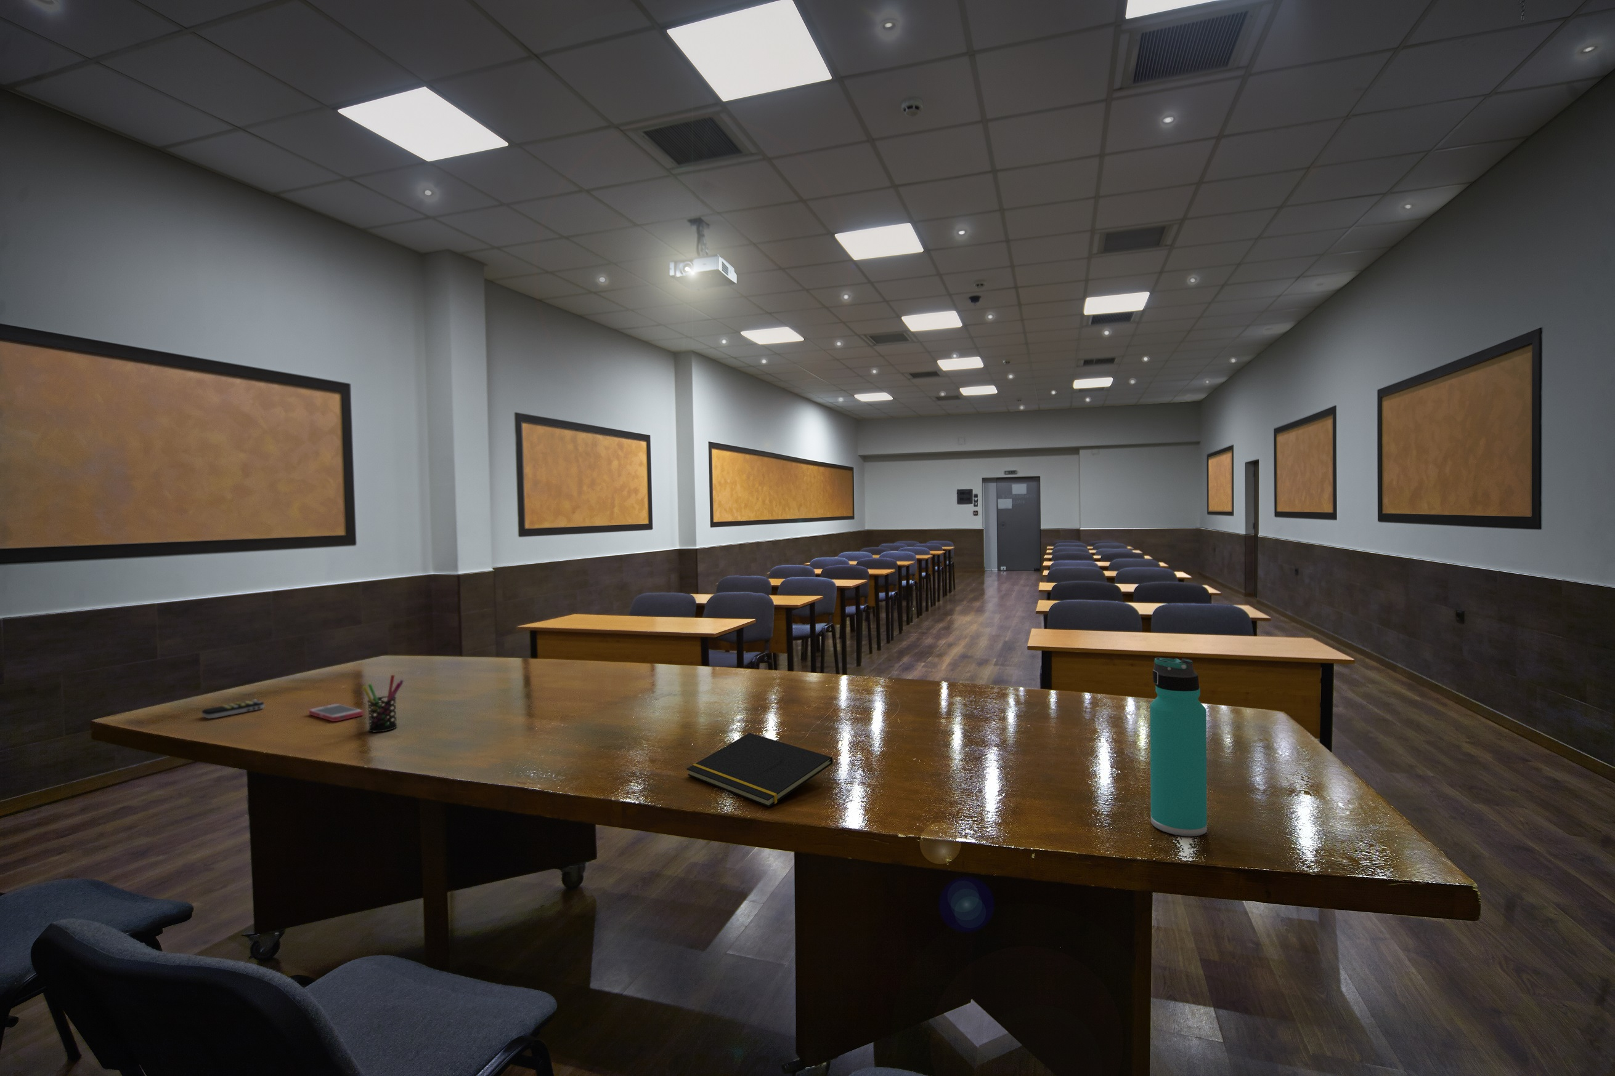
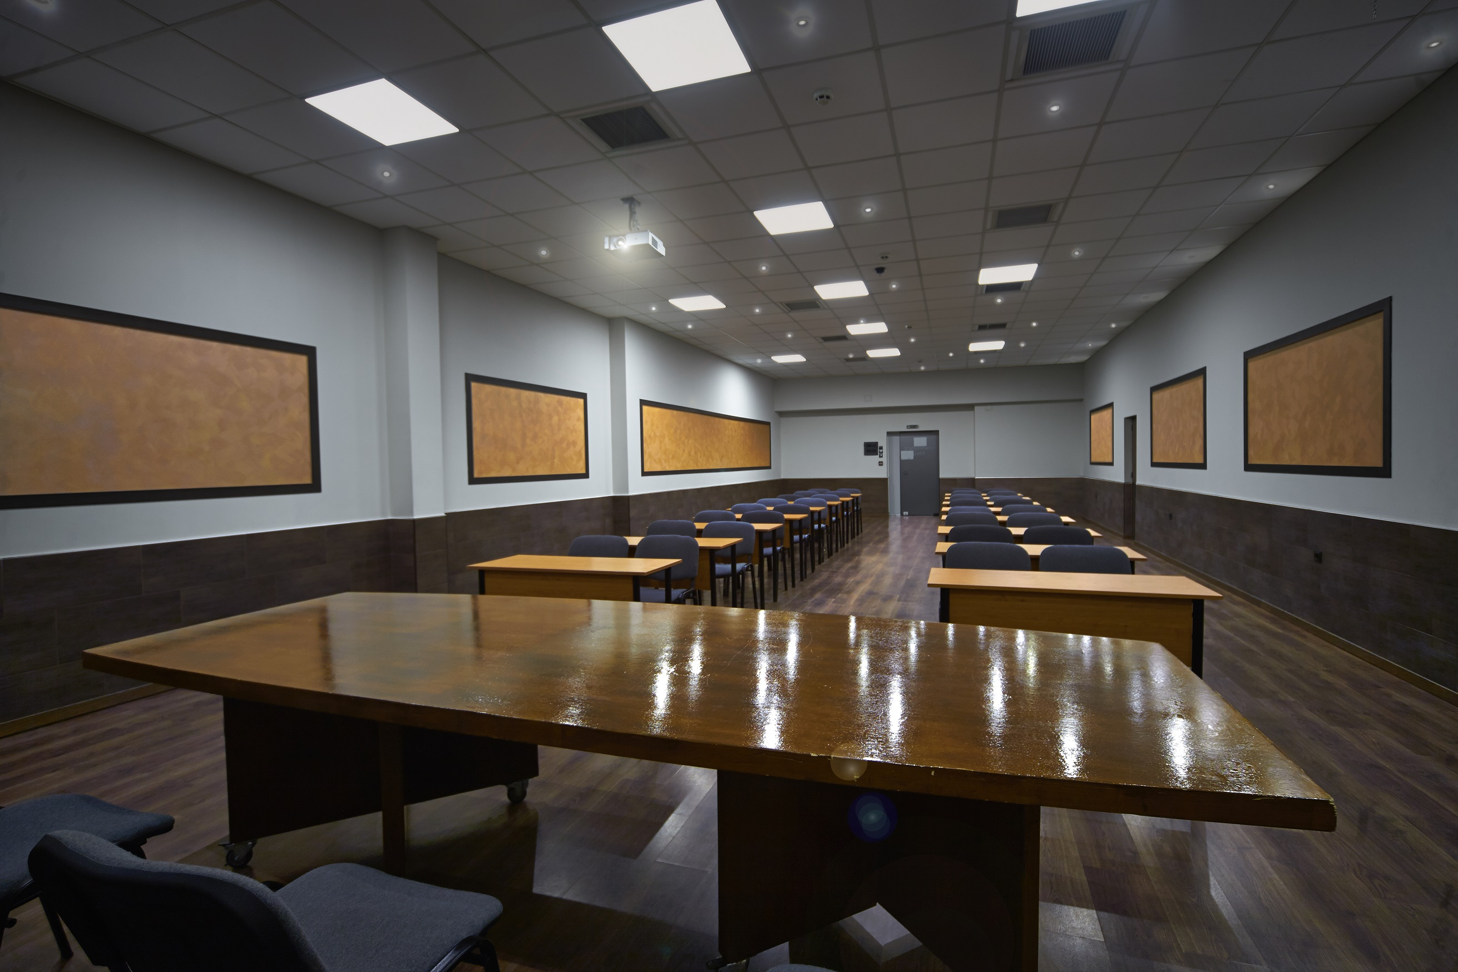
- thermos bottle [1149,657,1208,837]
- smartphone [308,703,364,722]
- pen holder [362,674,404,733]
- notepad [686,733,834,808]
- remote control [201,699,264,719]
